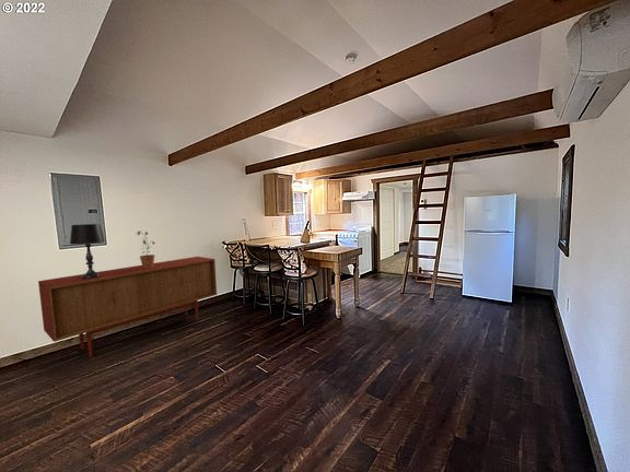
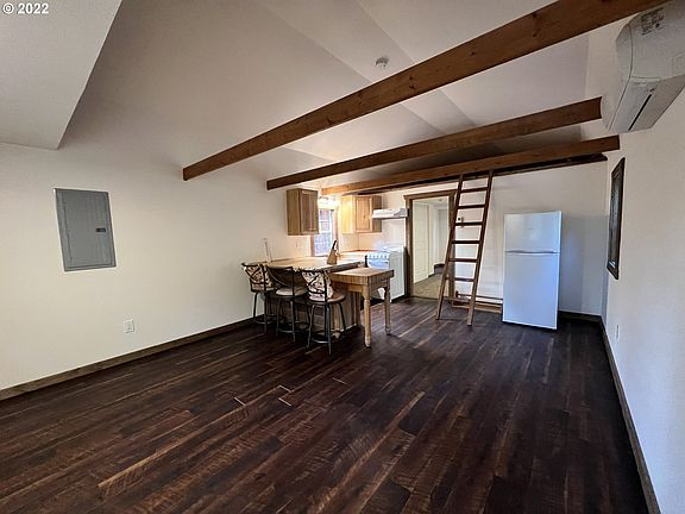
- sideboard [37,256,218,358]
- table lamp [69,223,106,279]
- potted plant [136,229,156,269]
